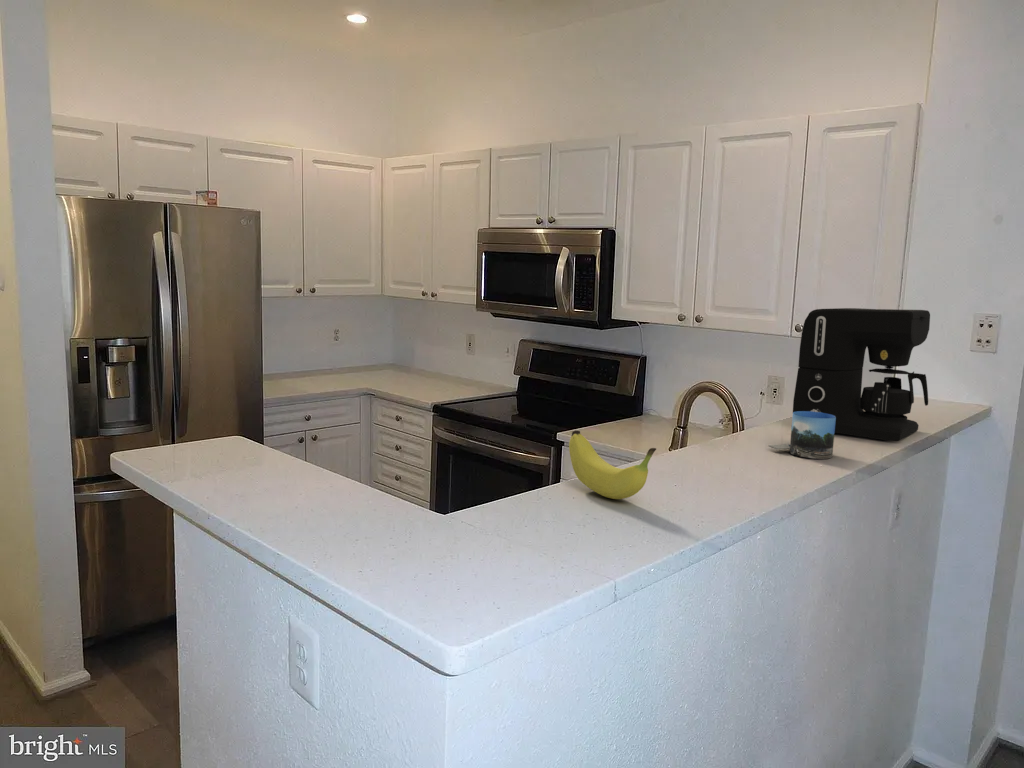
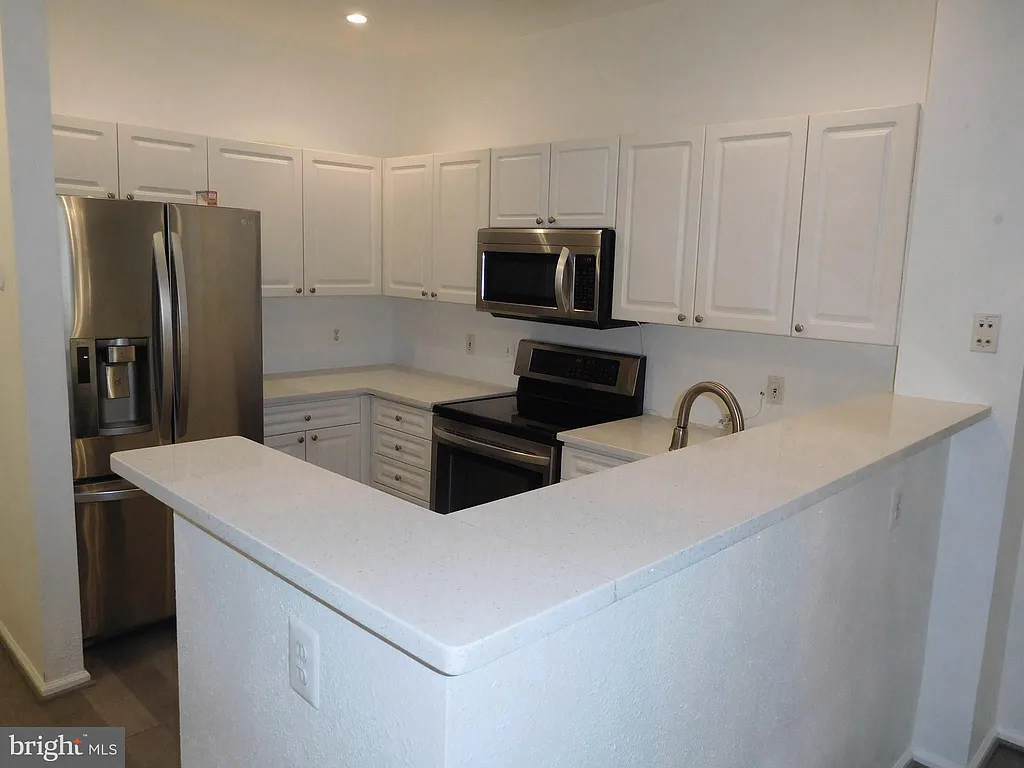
- coffee maker [792,307,931,442]
- fruit [568,430,657,500]
- mug [767,411,836,460]
